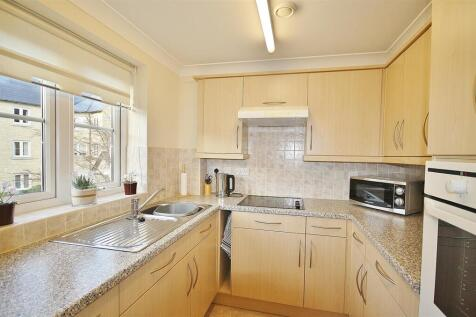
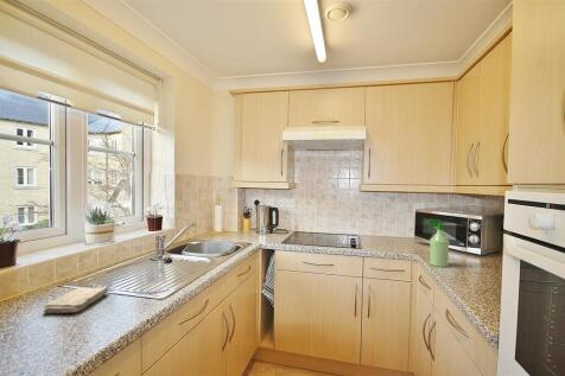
+ spray bottle [426,218,451,268]
+ washcloth [43,286,109,314]
